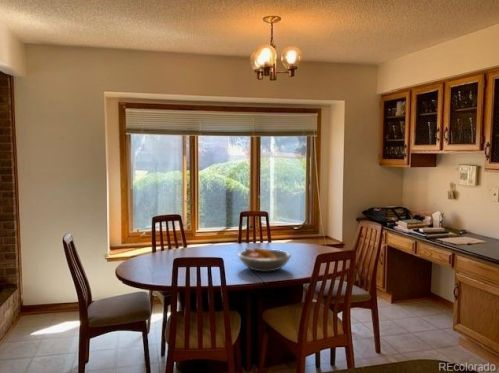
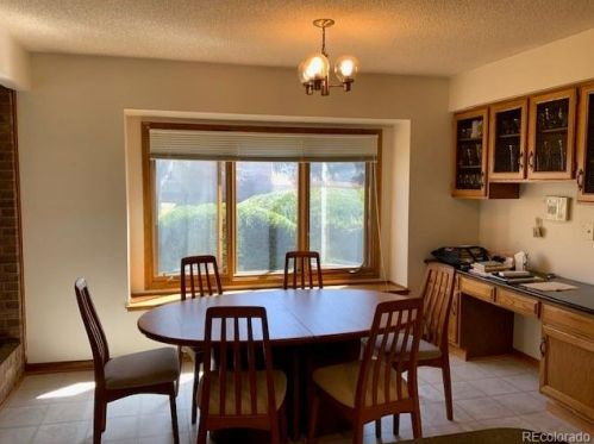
- fruit bowl [237,247,292,273]
